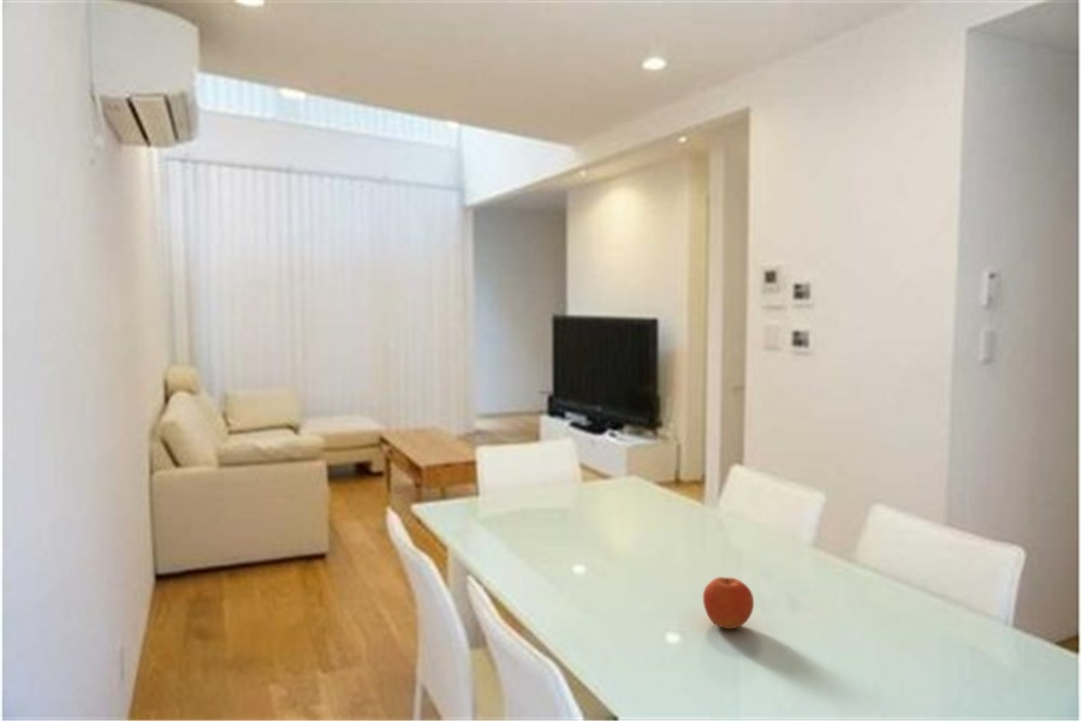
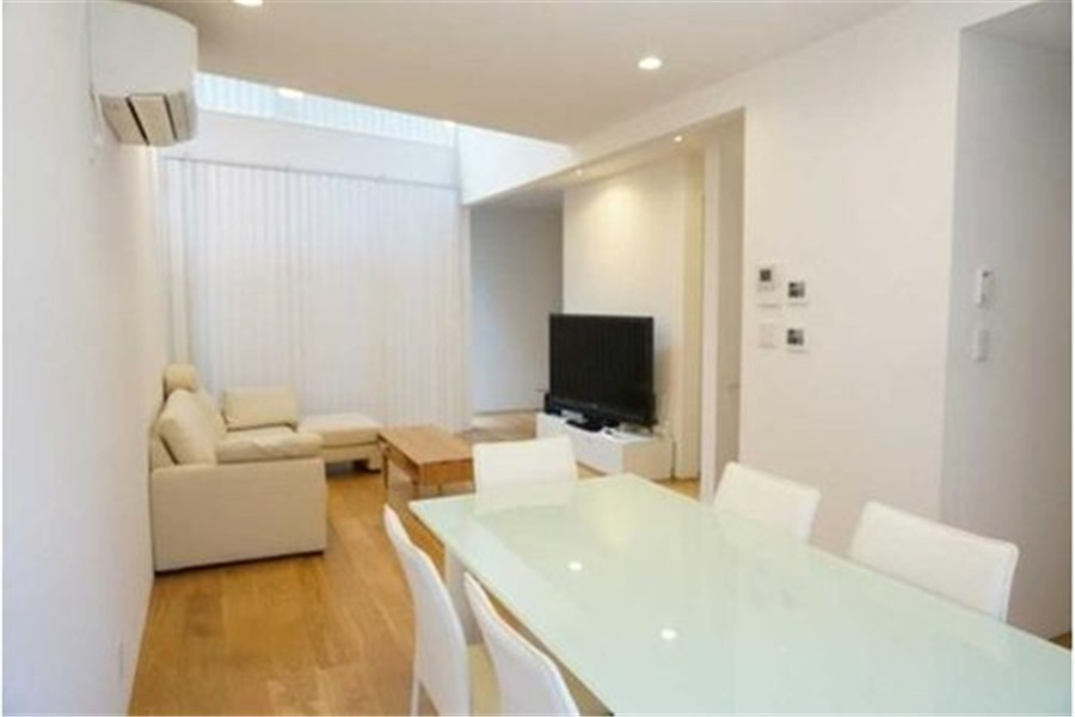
- fruit [702,576,755,630]
